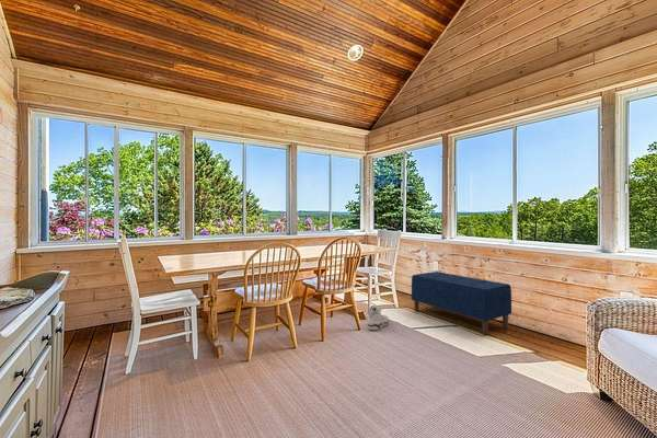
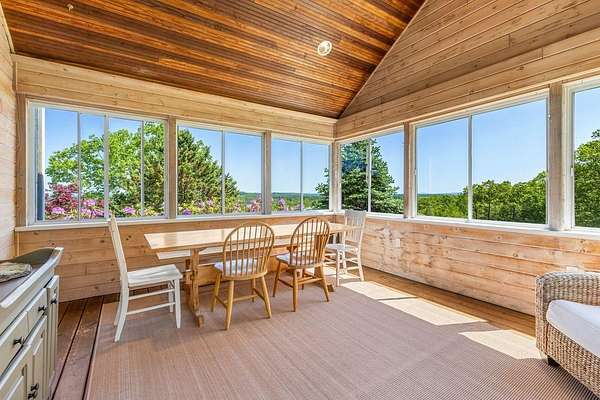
- bench [411,270,512,336]
- sneaker [367,306,390,331]
